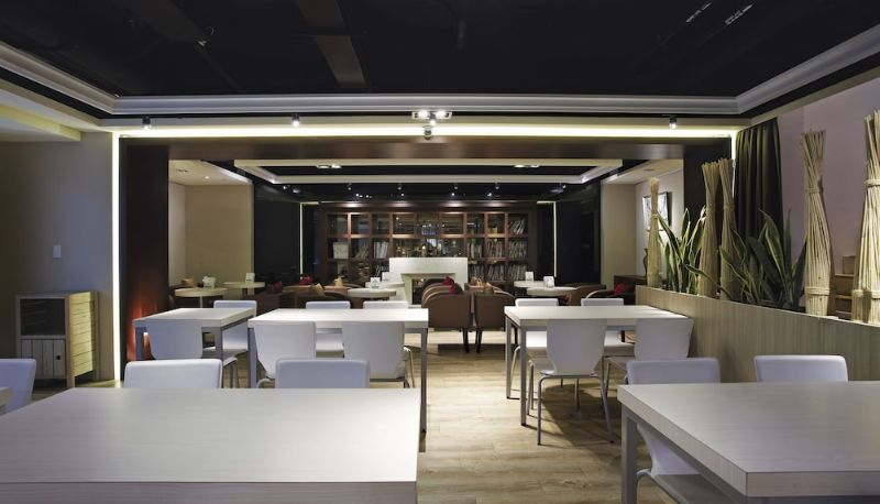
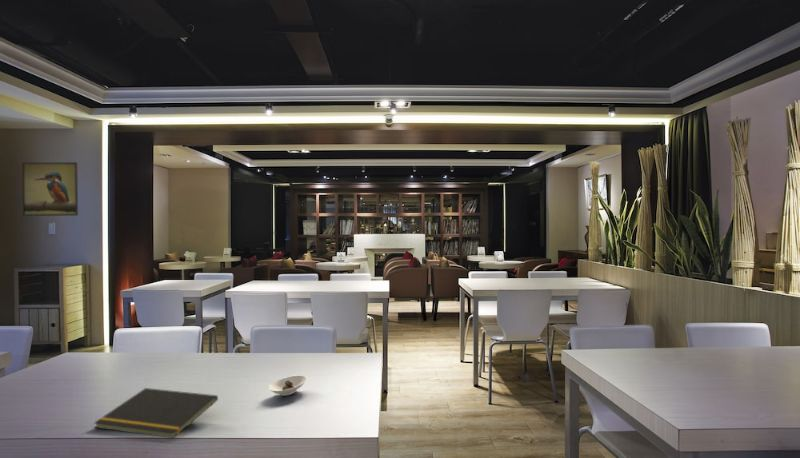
+ notepad [93,387,219,439]
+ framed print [21,161,79,217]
+ saucer [267,374,308,397]
